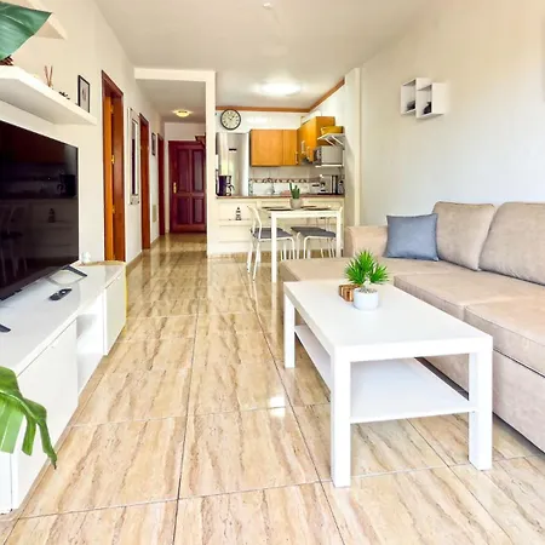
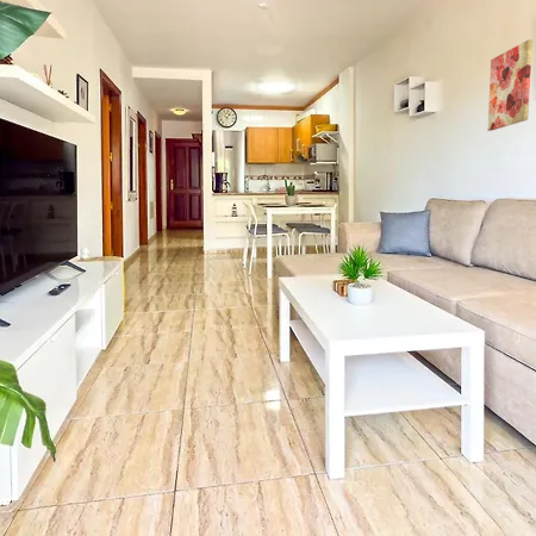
+ wall art [487,38,534,132]
